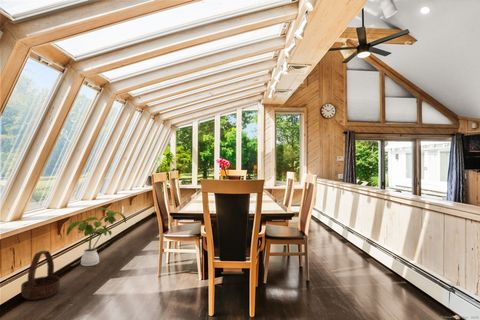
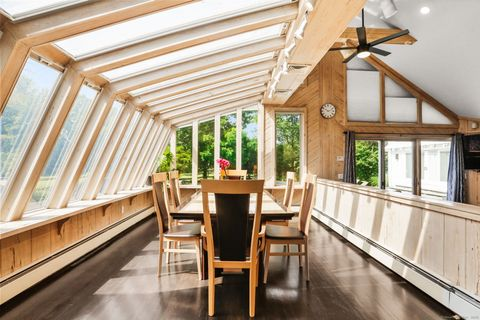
- house plant [66,207,127,267]
- basket [20,250,61,301]
